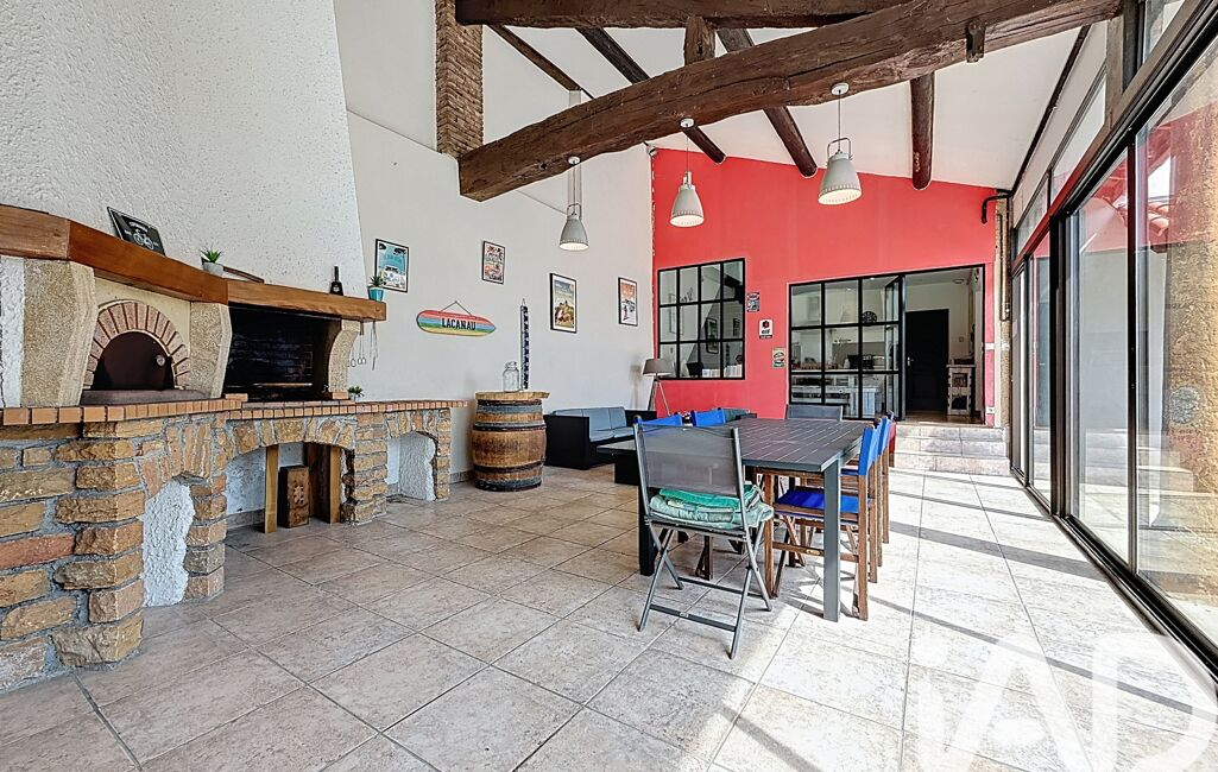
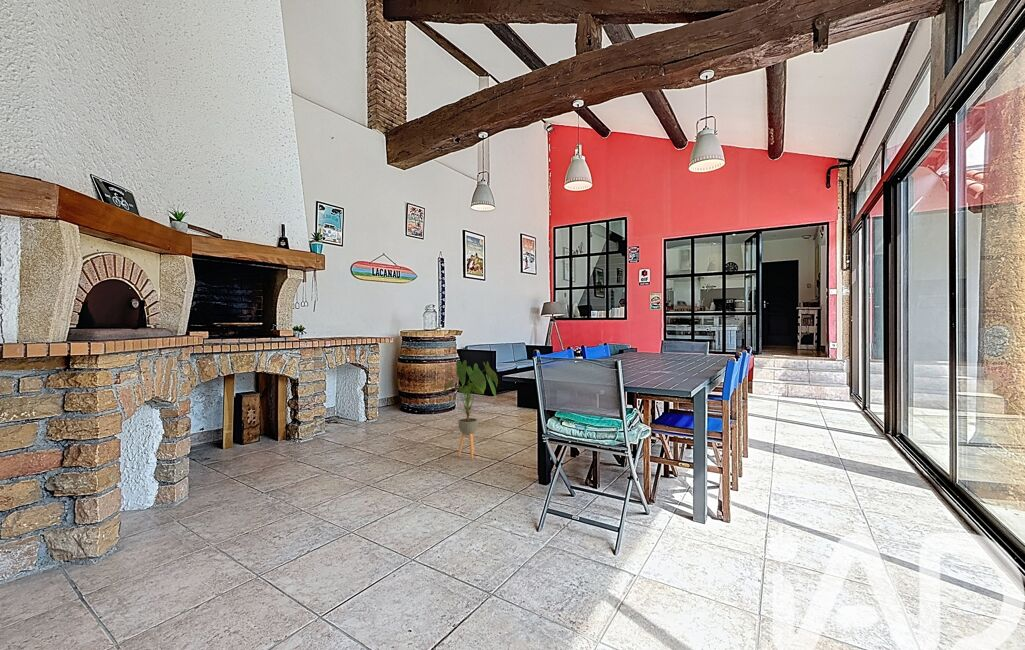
+ house plant [441,359,499,460]
